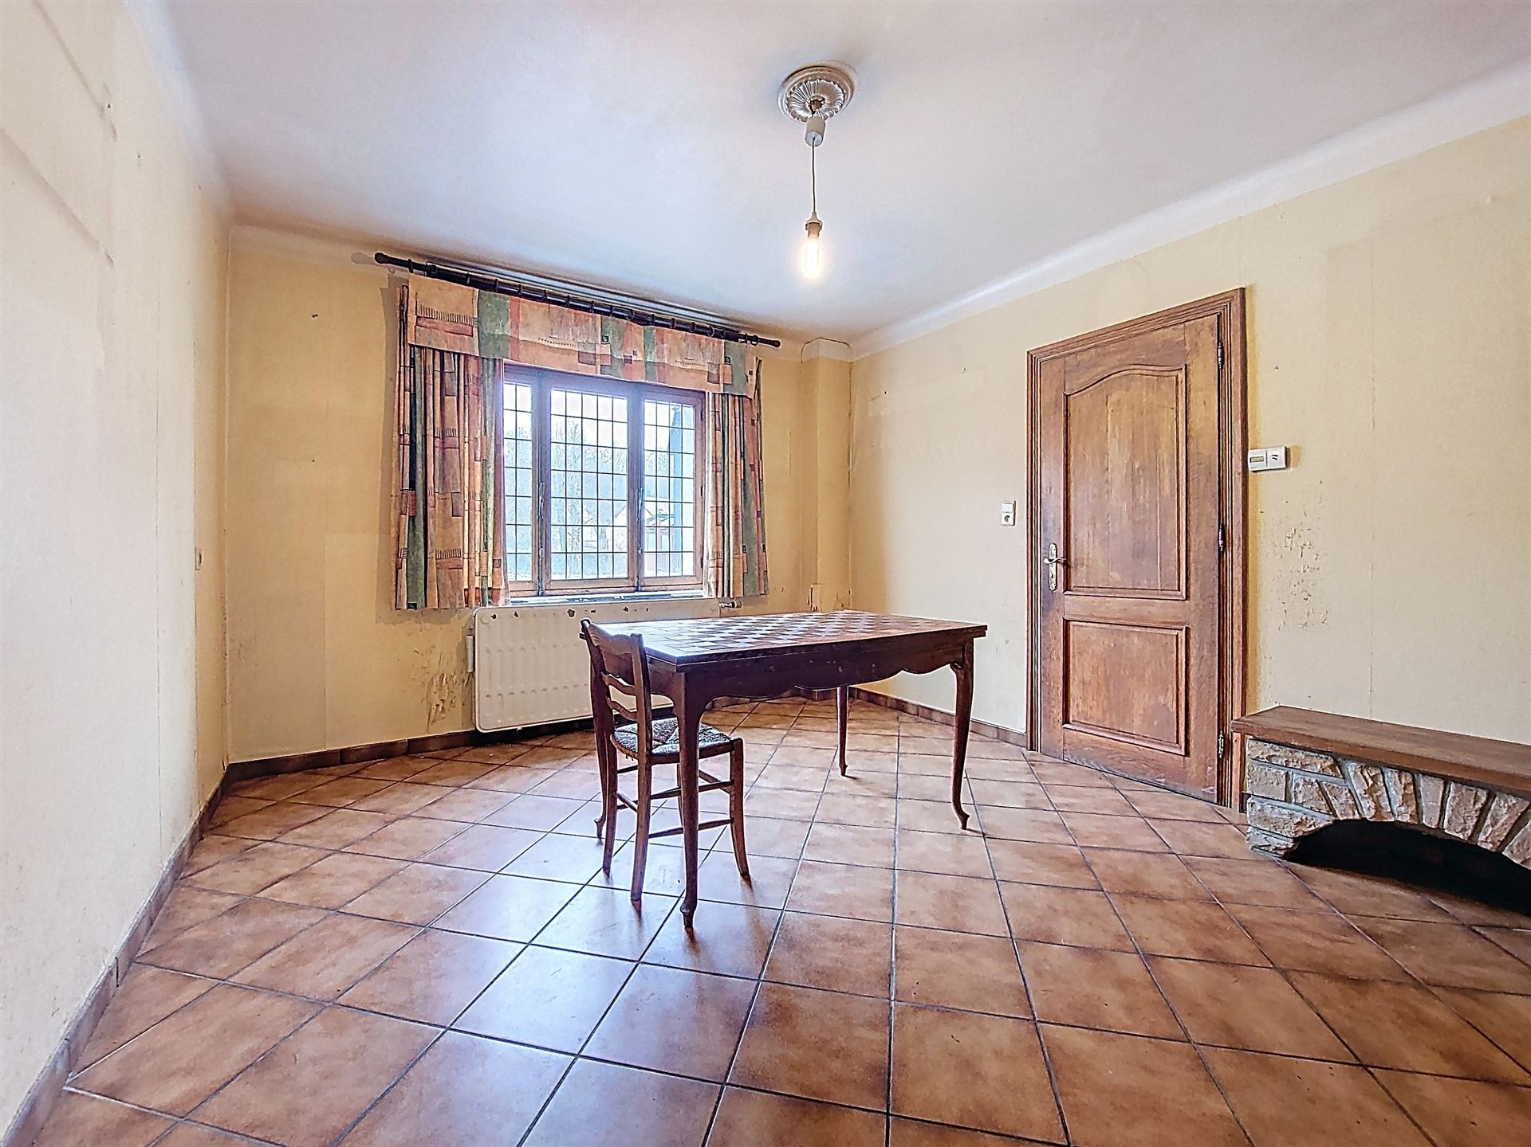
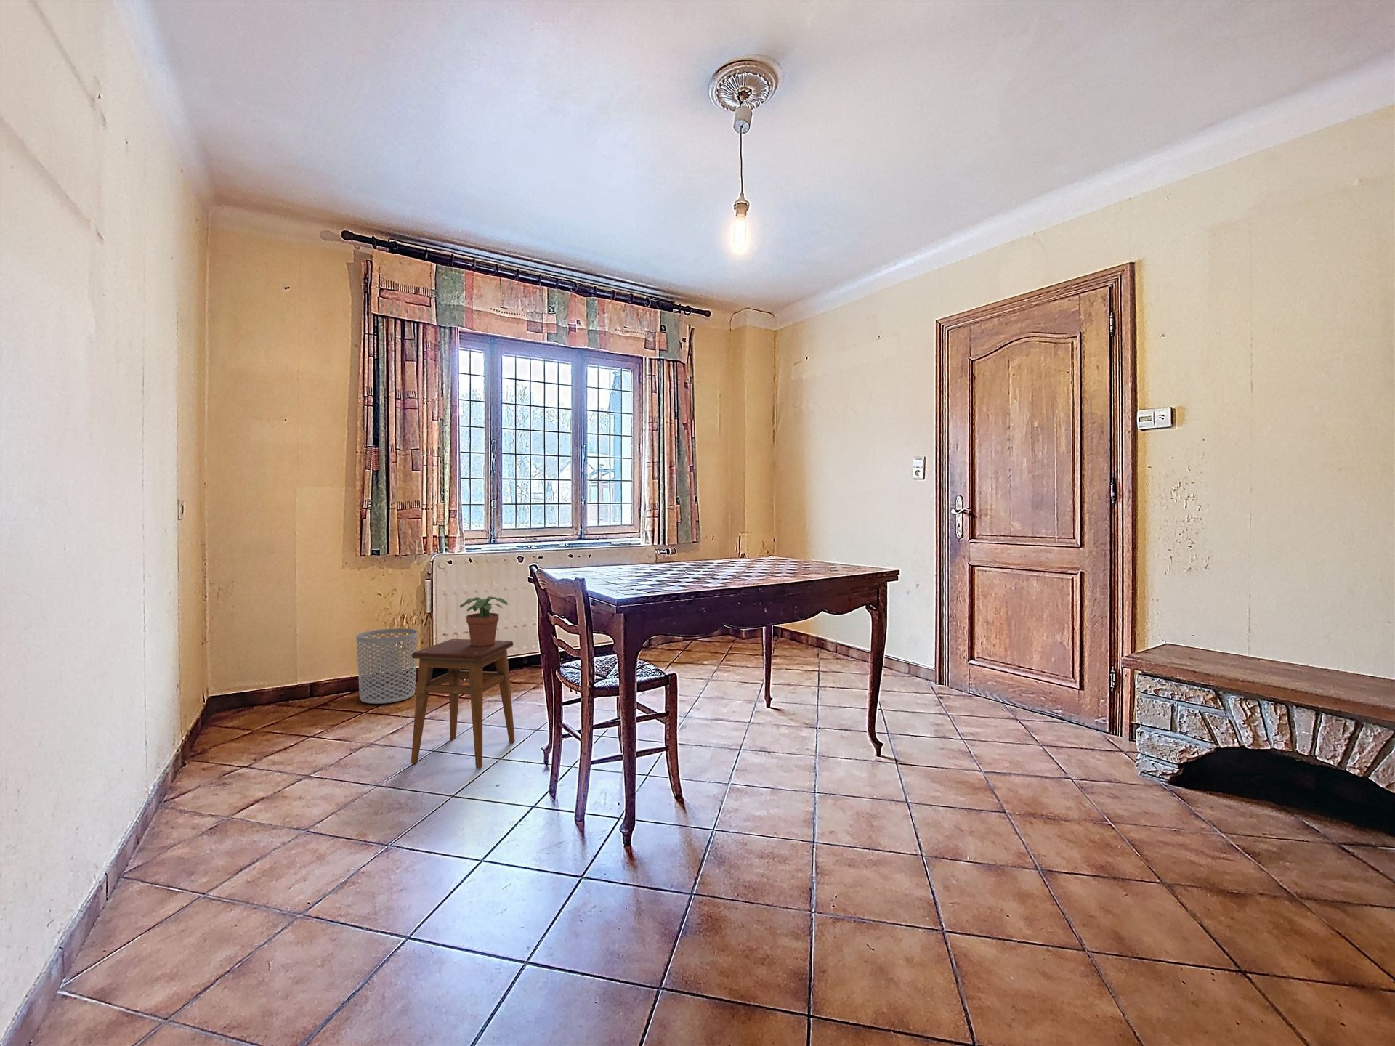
+ waste bin [355,627,418,704]
+ stool [411,638,516,769]
+ potted plant [459,596,509,646]
